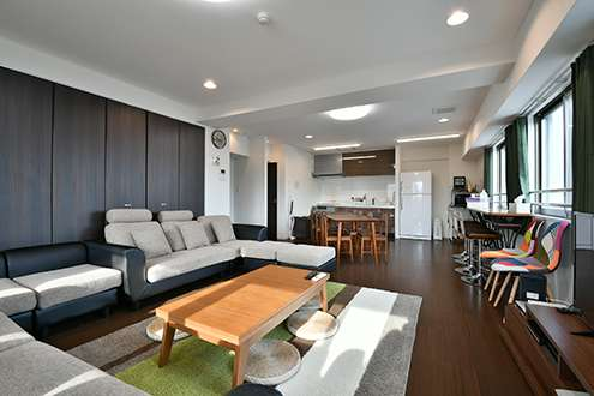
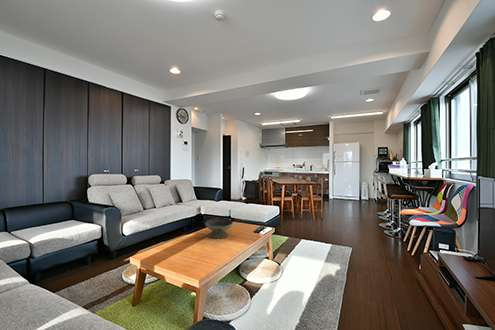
+ decorative bowl [204,217,234,239]
